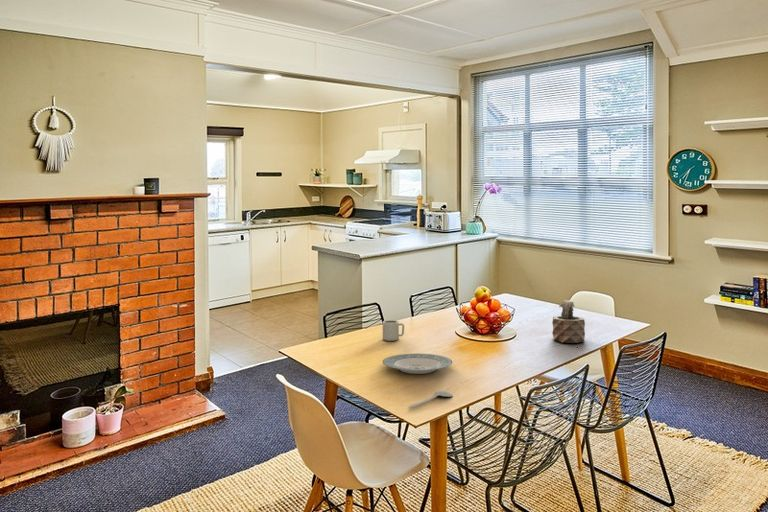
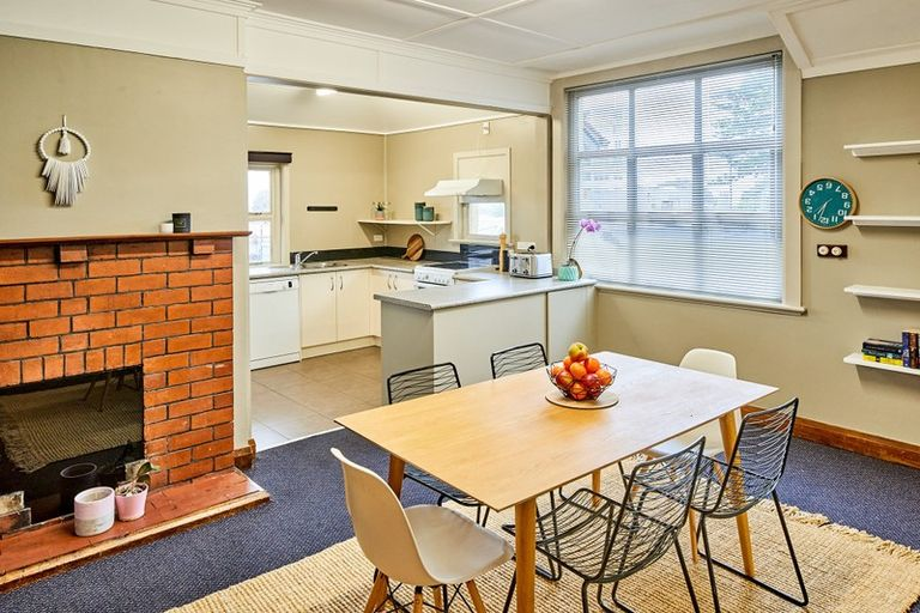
- spoon [407,389,454,408]
- cup [382,319,405,342]
- succulent plant [551,299,586,344]
- plate [382,353,453,375]
